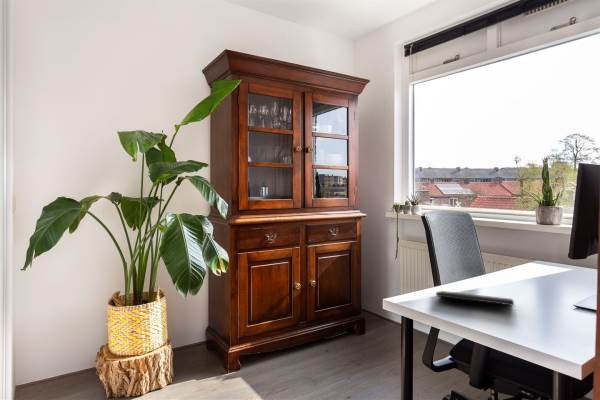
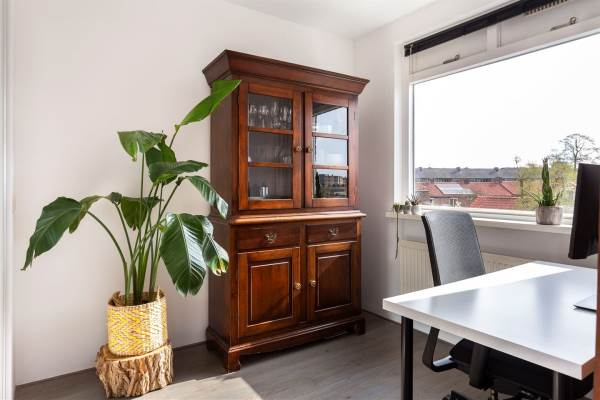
- notepad [435,290,517,316]
